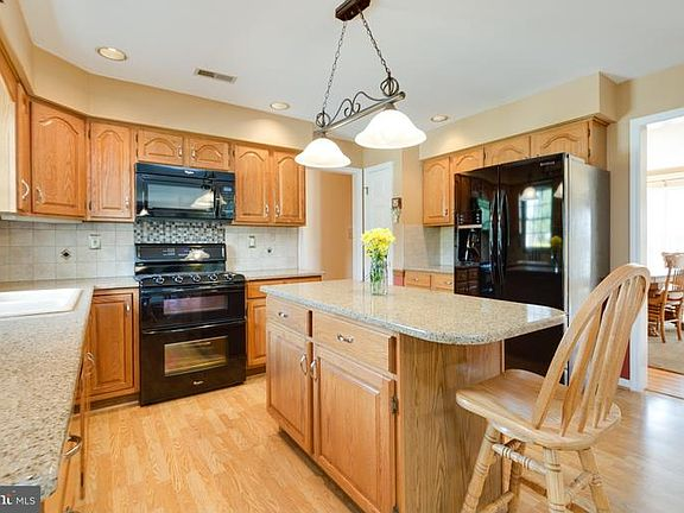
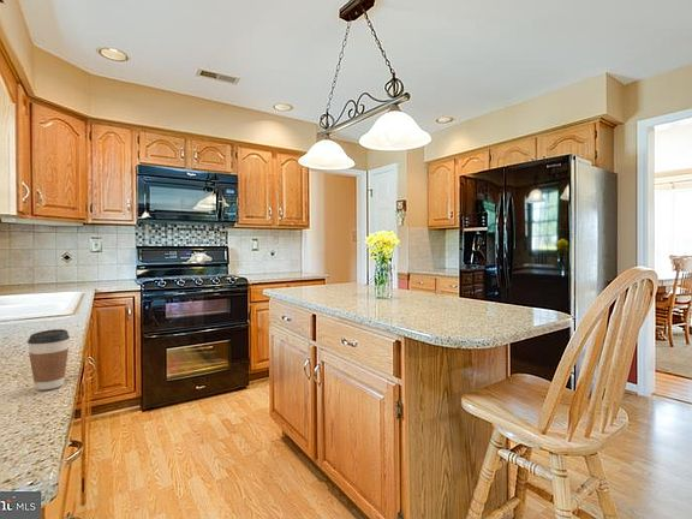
+ coffee cup [26,328,71,390]
